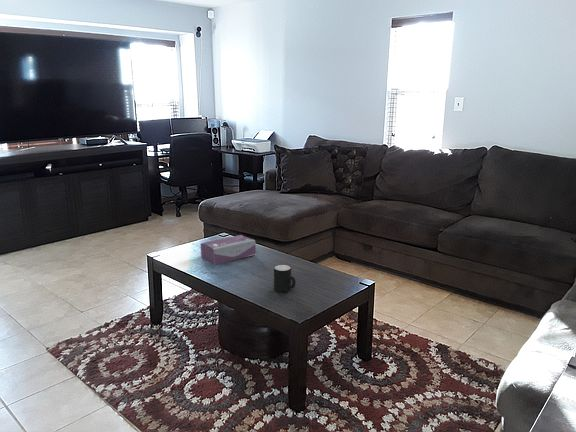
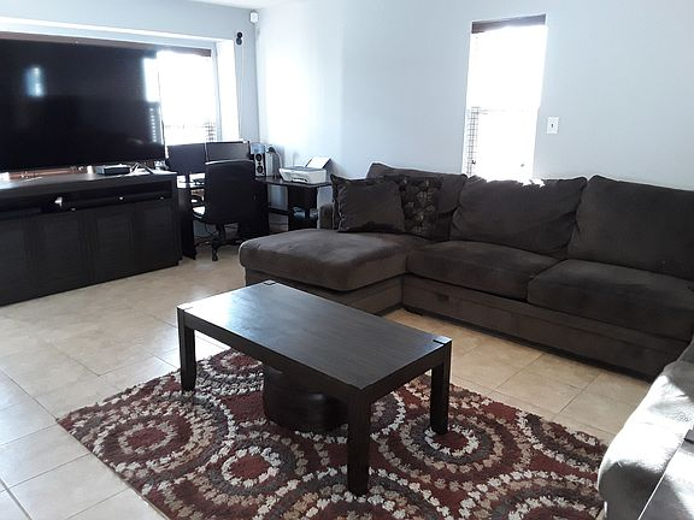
- mug [273,264,297,293]
- tissue box [200,234,257,265]
